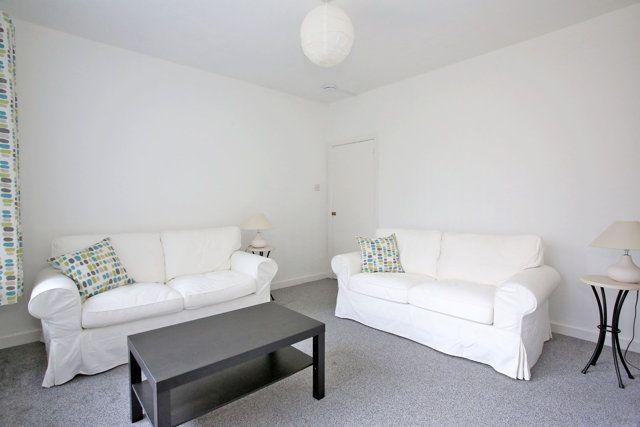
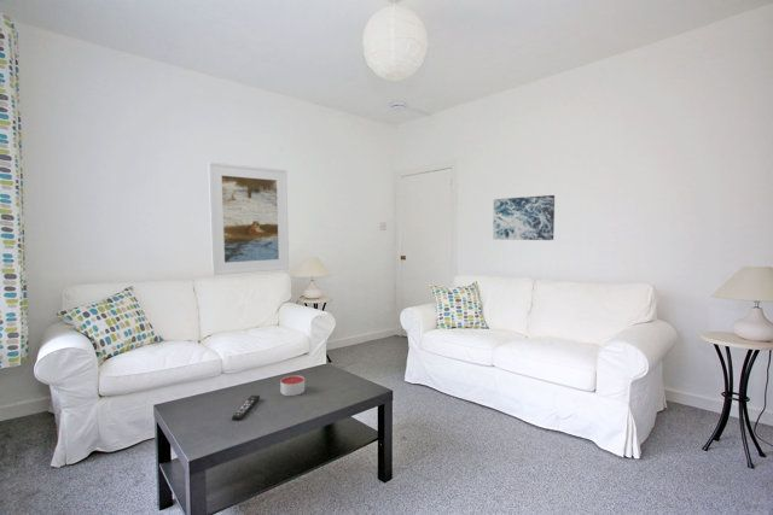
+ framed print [207,160,290,276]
+ remote control [231,394,261,421]
+ wall art [492,194,556,241]
+ candle [279,374,306,397]
